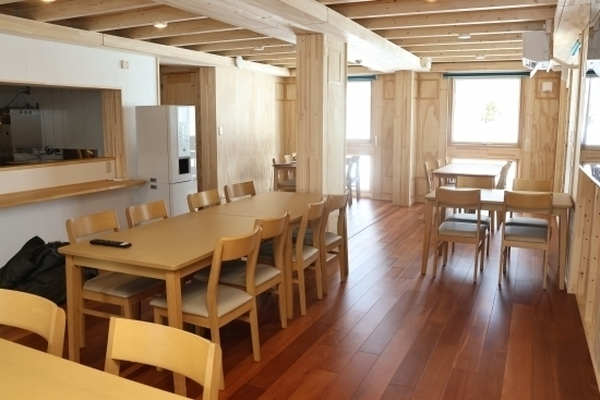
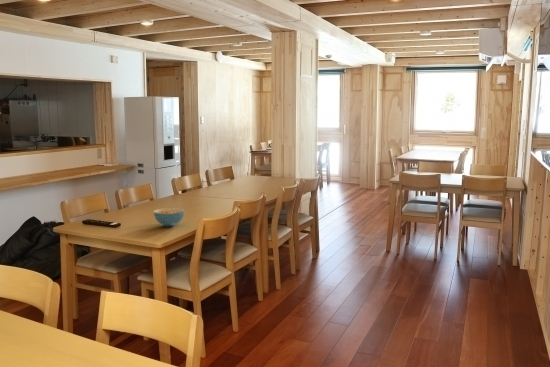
+ cereal bowl [153,207,185,227]
